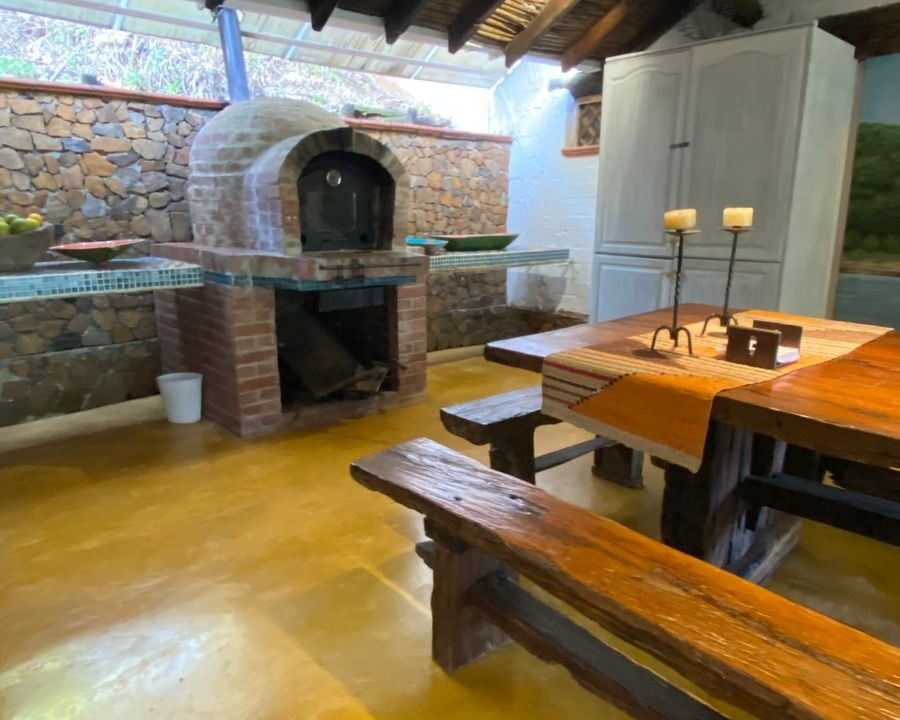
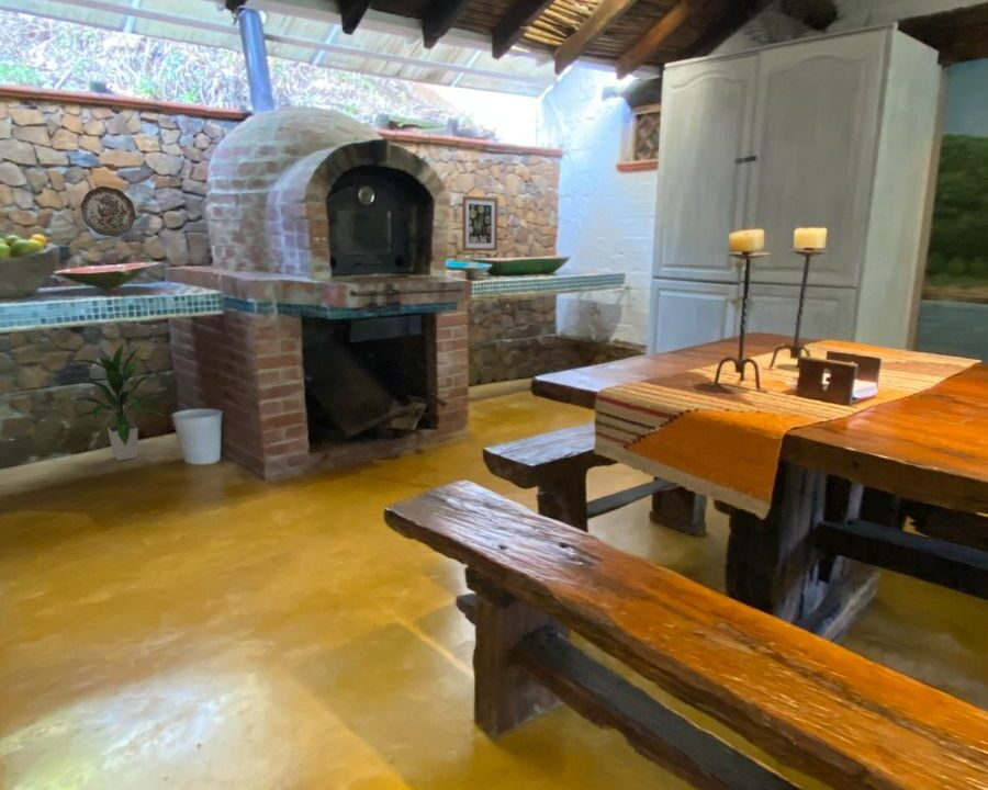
+ wall art [461,194,499,252]
+ decorative plate [79,185,137,238]
+ indoor plant [65,342,165,462]
